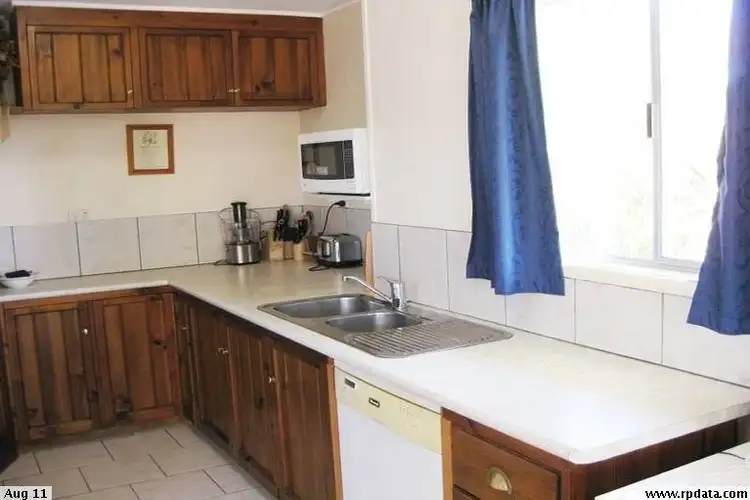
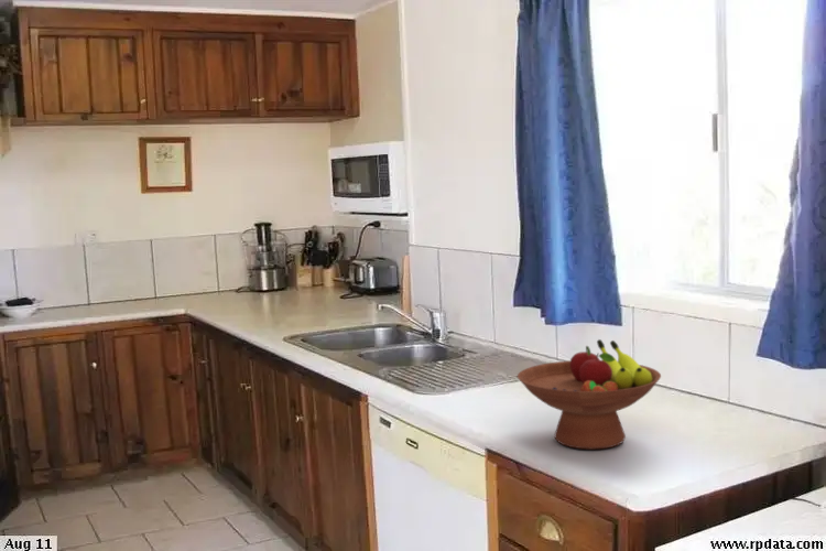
+ fruit bowl [517,338,662,451]
